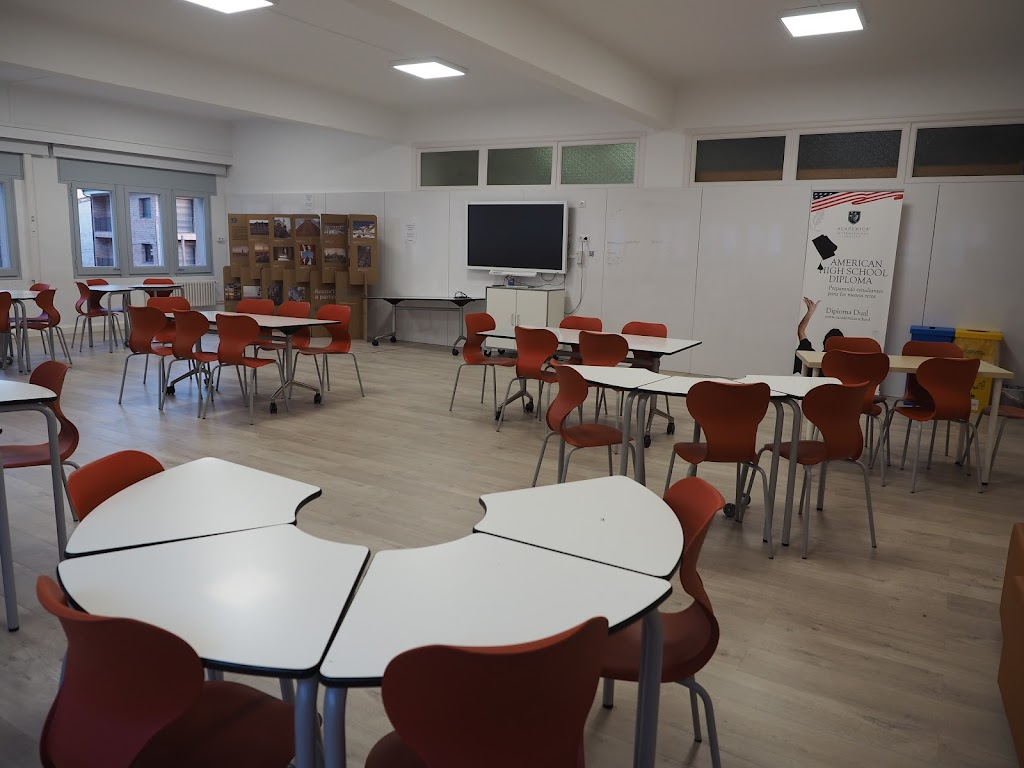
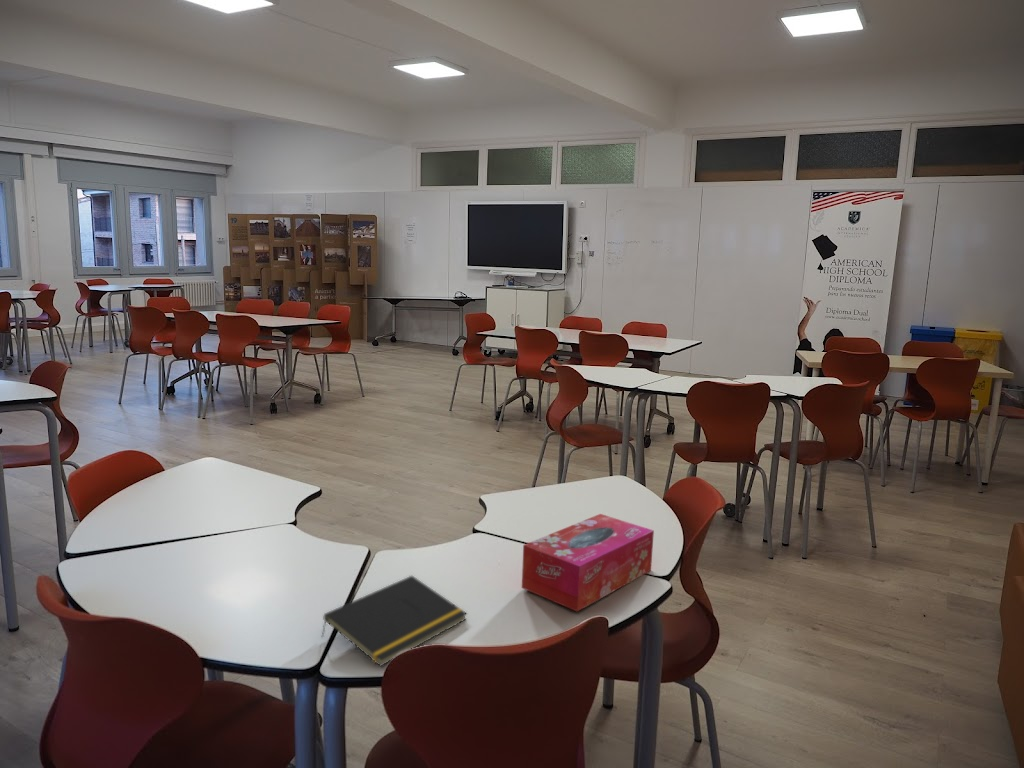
+ notepad [321,575,468,667]
+ tissue box [521,513,655,612]
